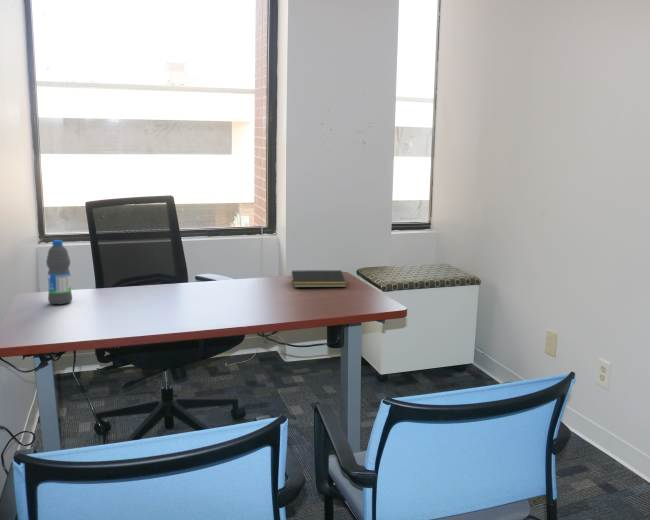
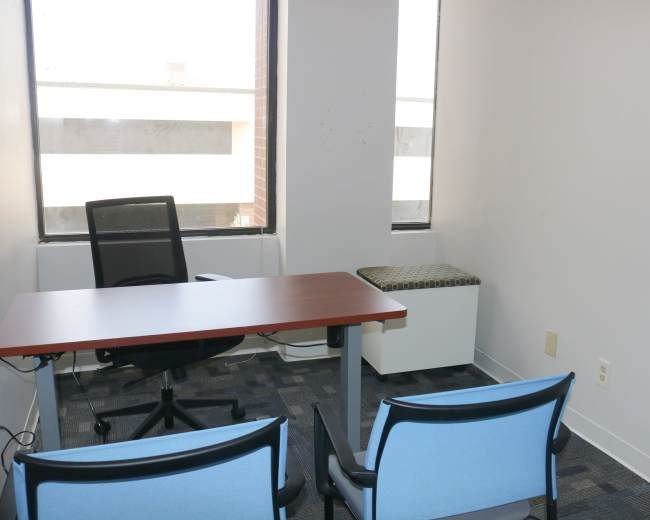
- notepad [290,269,348,288]
- water bottle [45,239,73,306]
